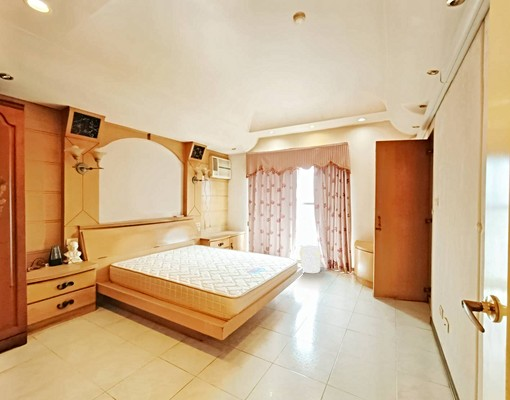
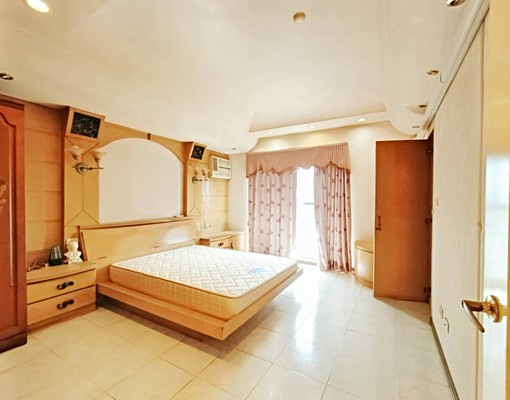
- laundry hamper [298,244,322,274]
